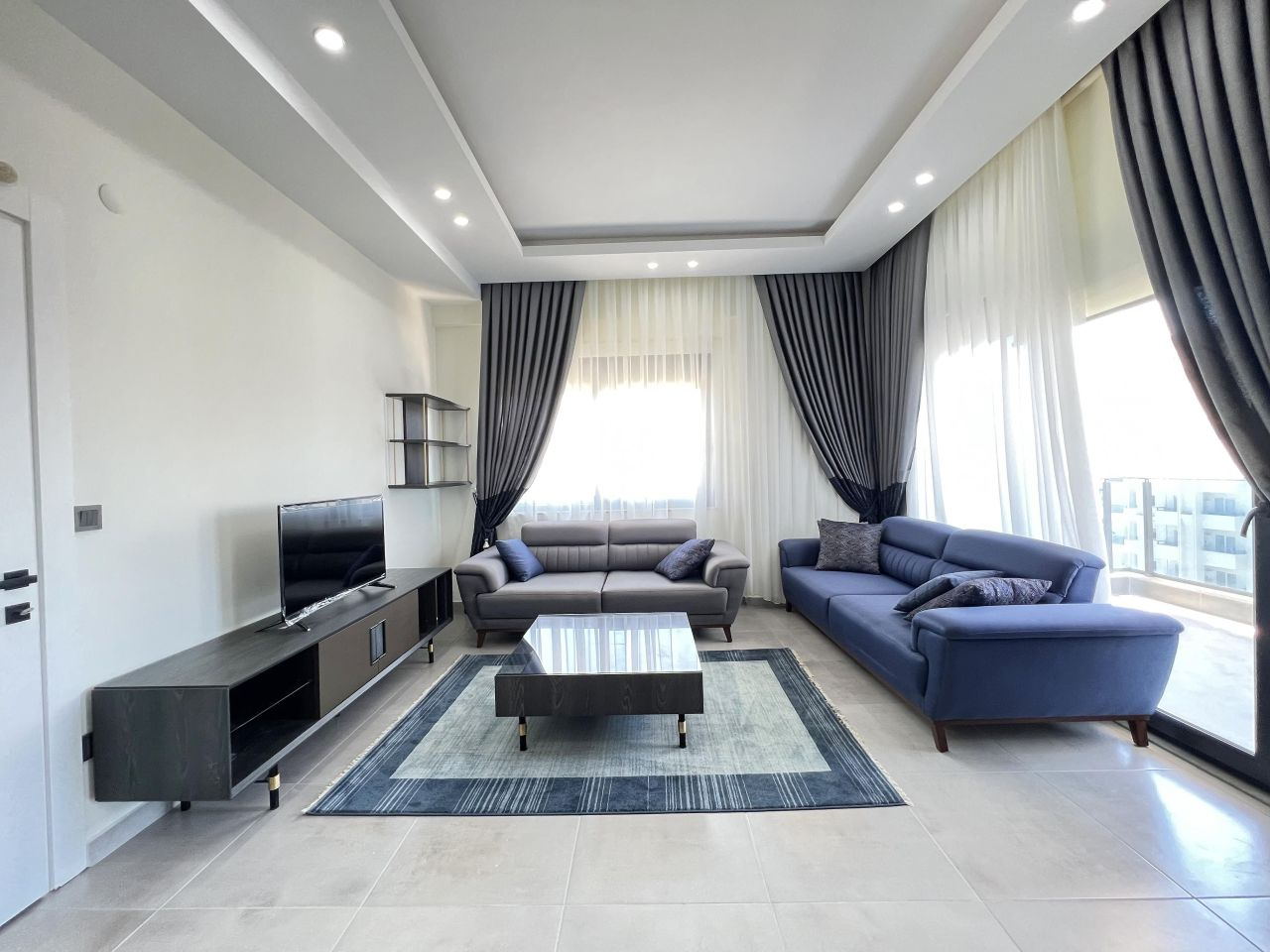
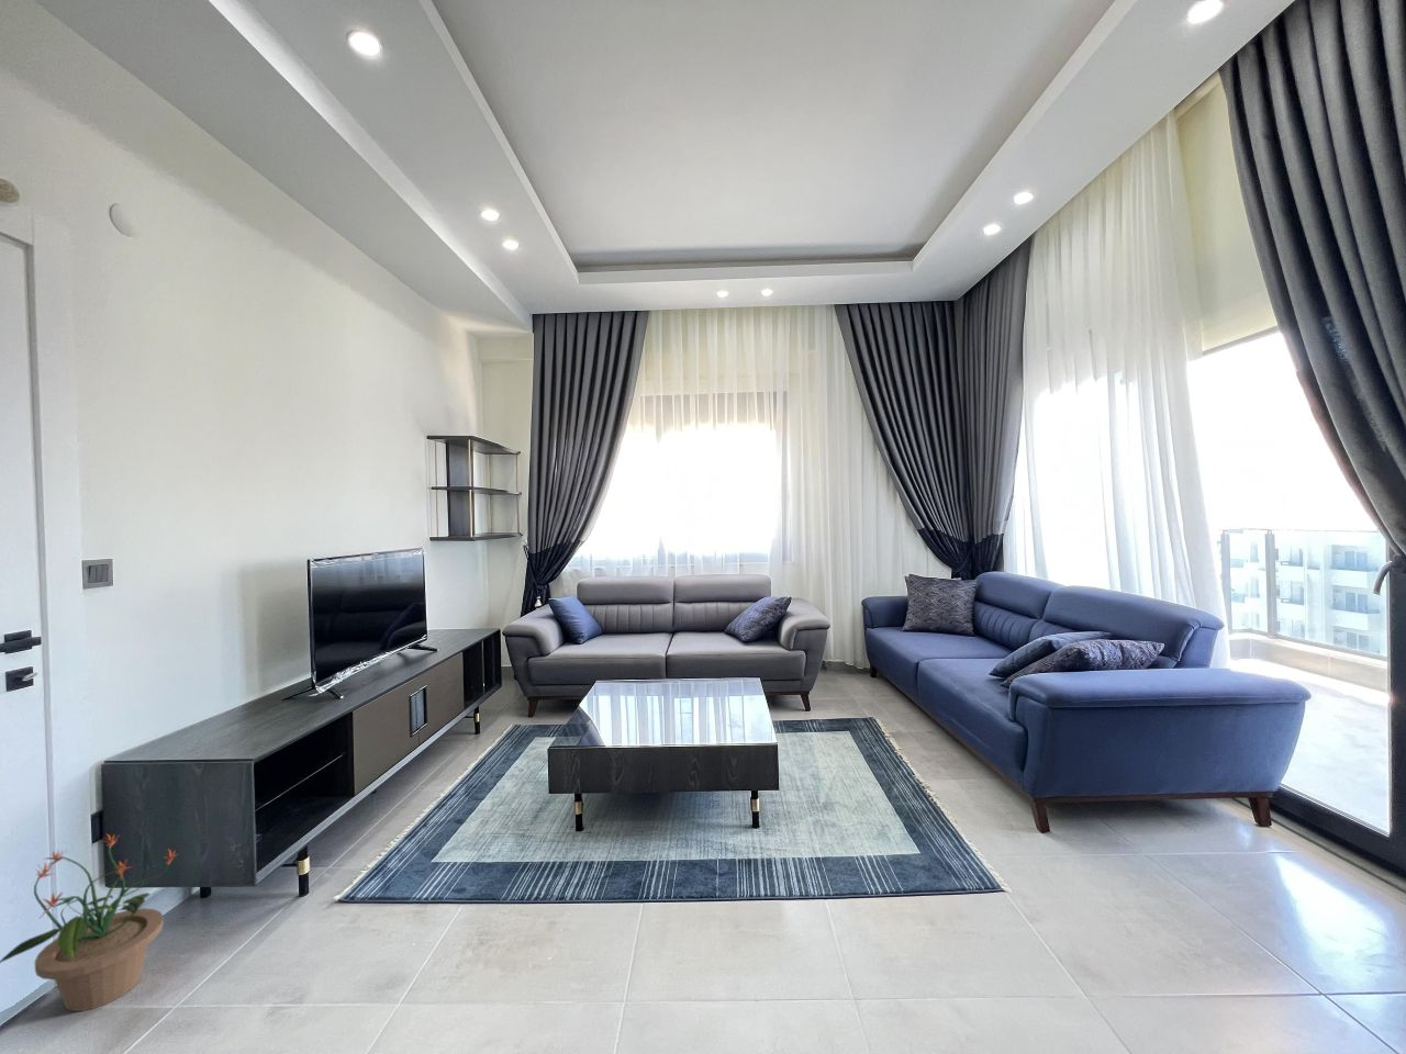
+ potted plant [0,834,182,1012]
